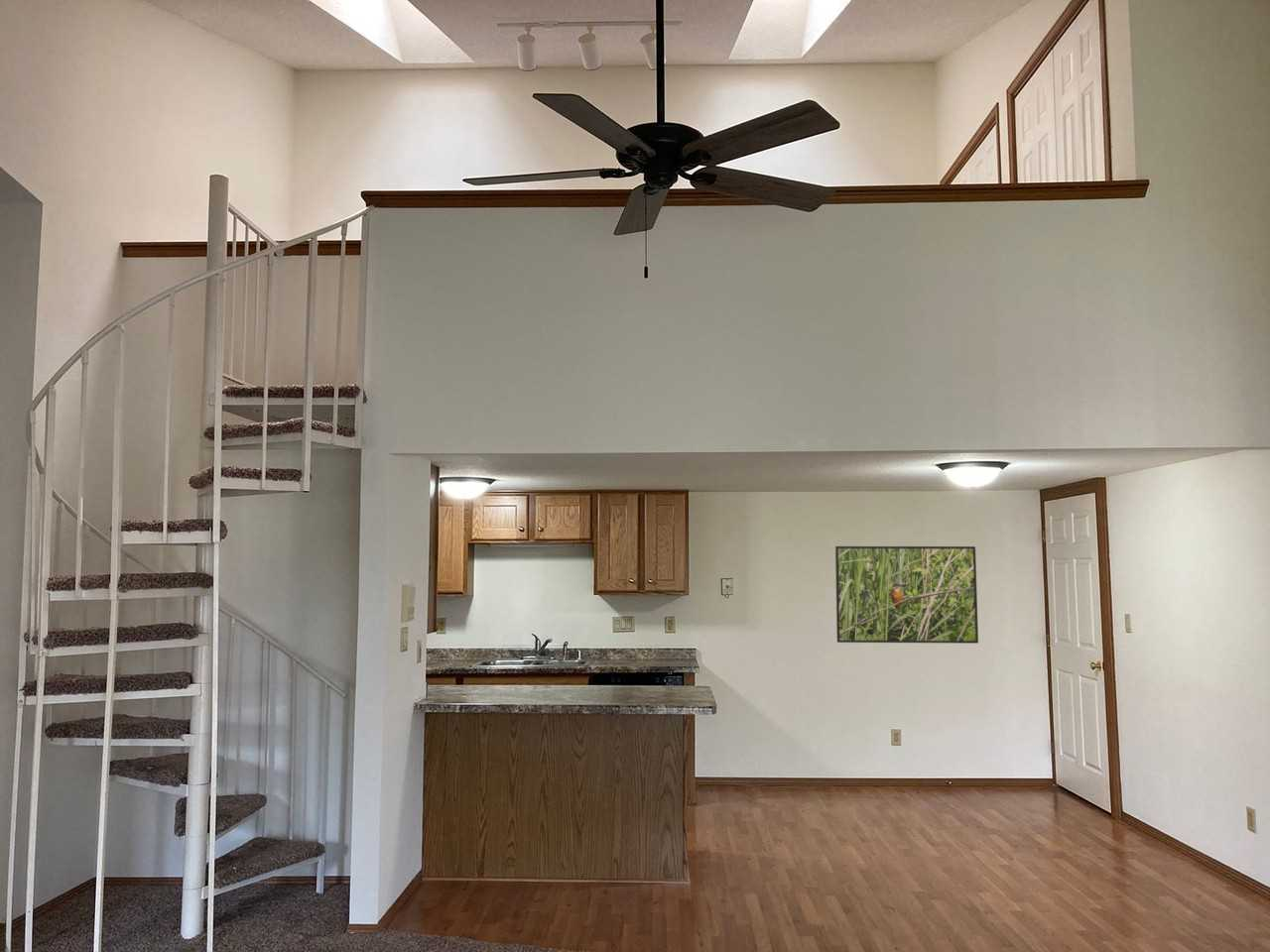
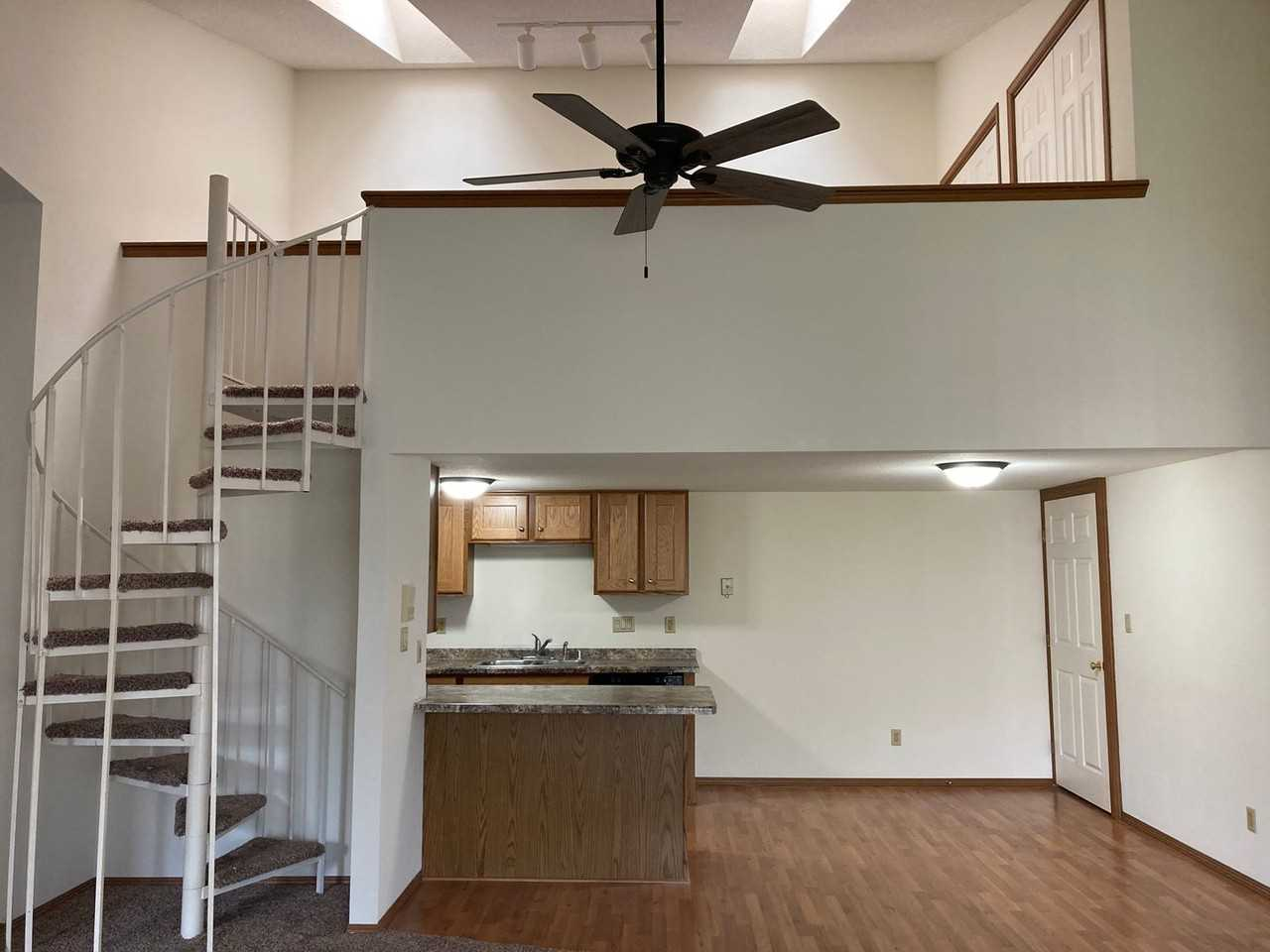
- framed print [834,545,979,645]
